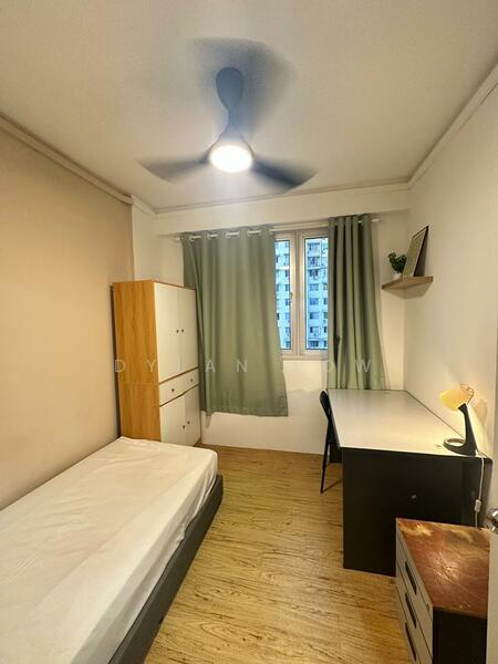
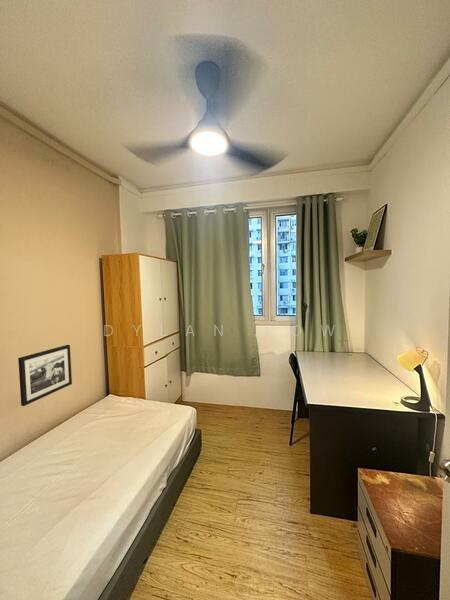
+ picture frame [17,344,73,407]
